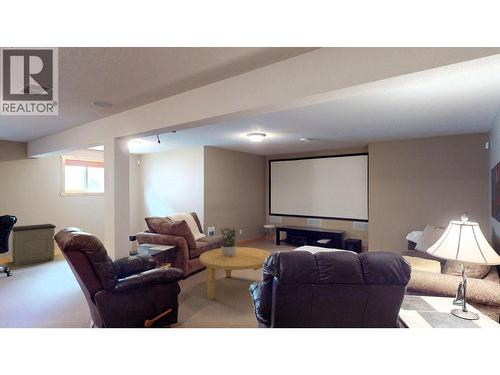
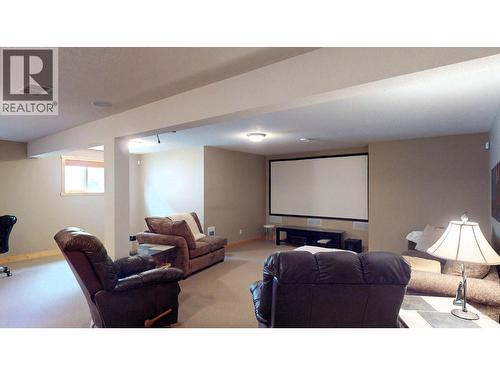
- potted plant [218,227,240,256]
- coffee table [199,246,272,300]
- nightstand [11,223,57,267]
